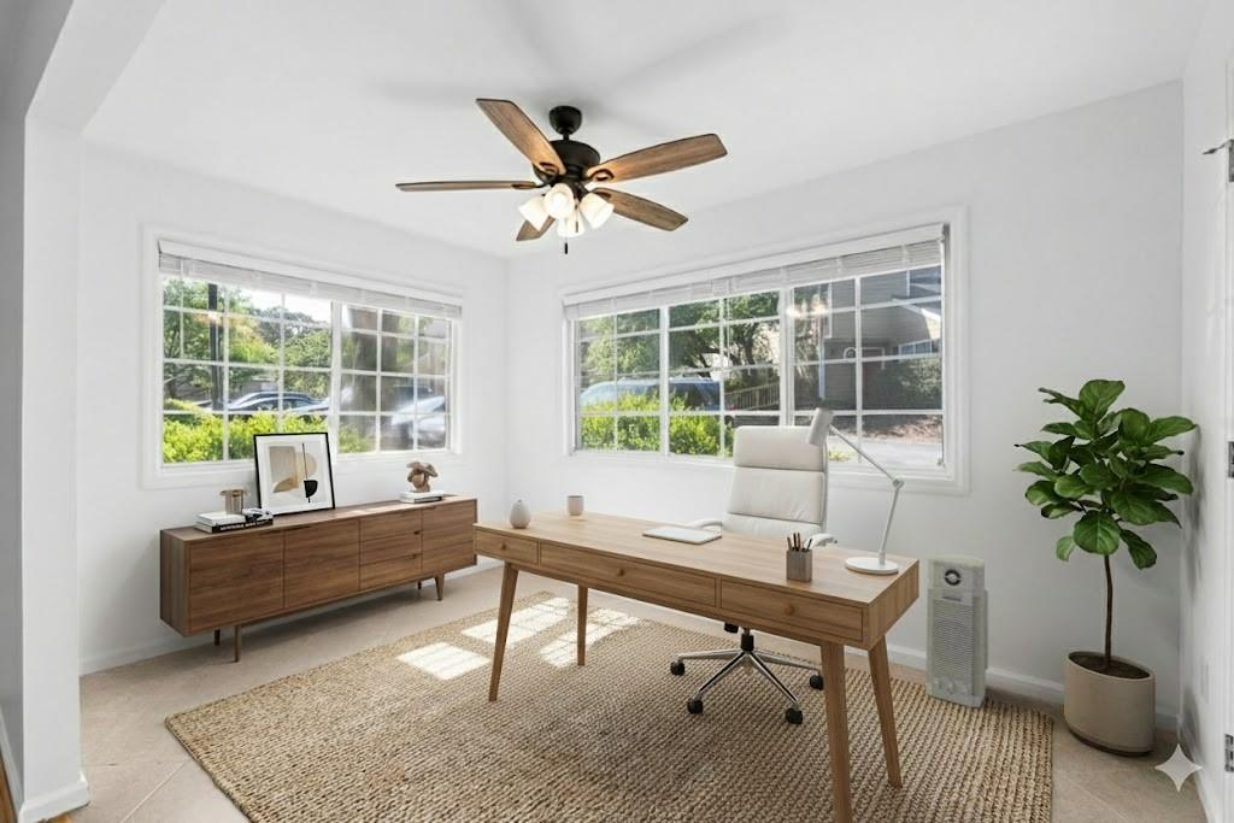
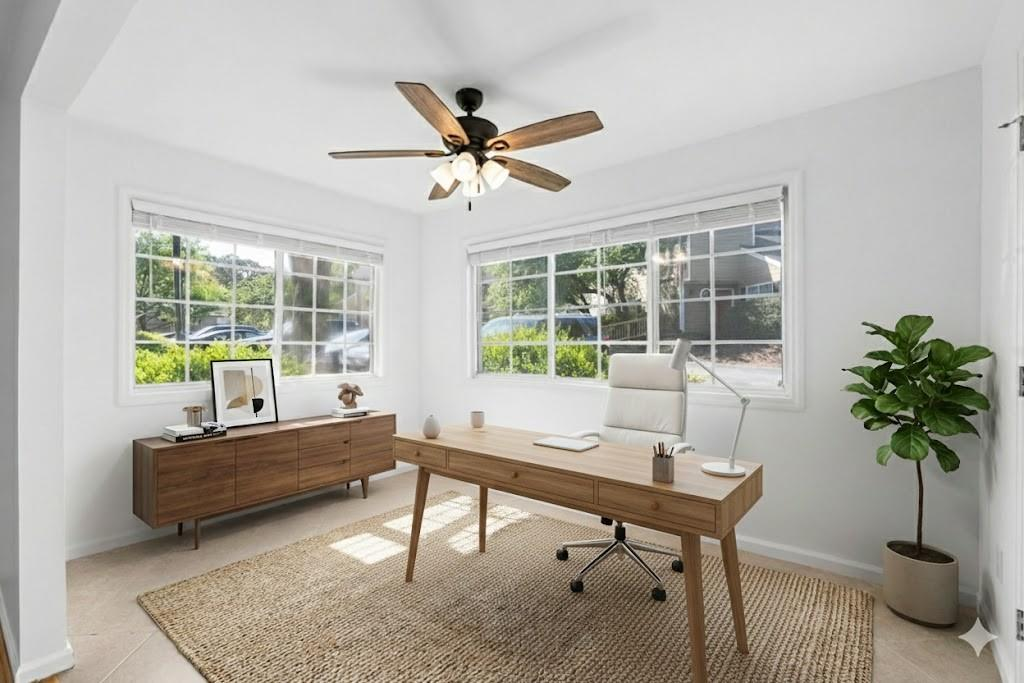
- air purifier [924,553,989,709]
